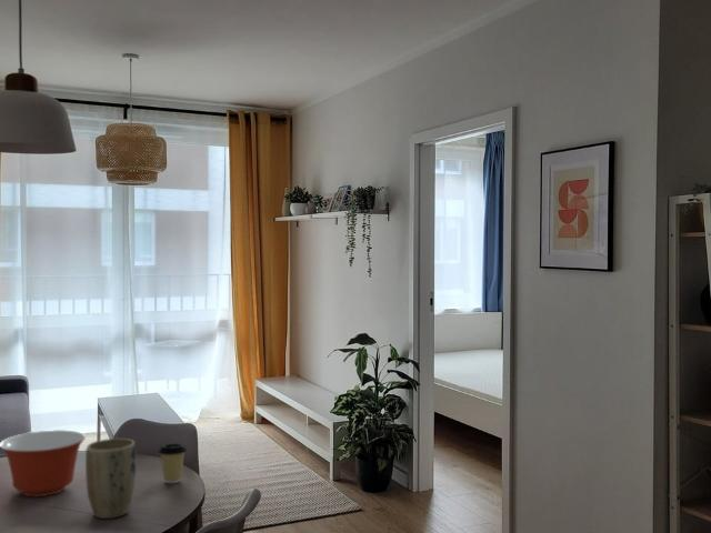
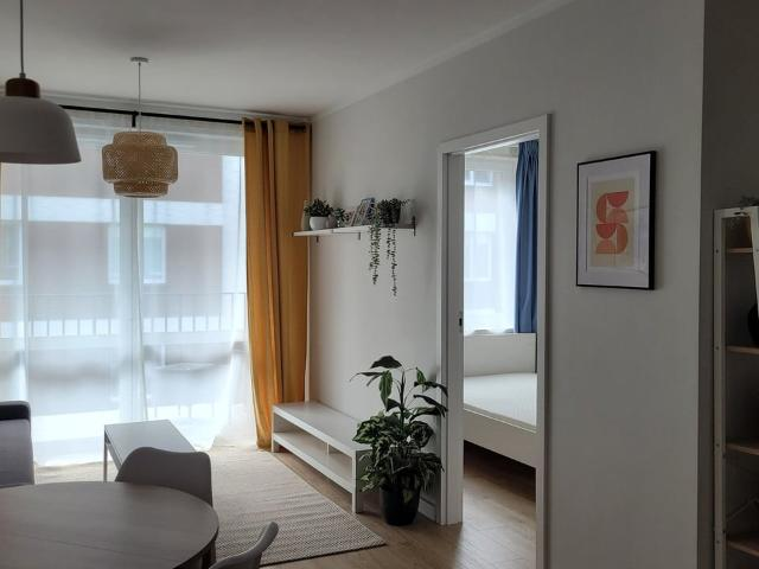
- plant pot [84,438,137,520]
- mixing bowl [0,429,87,497]
- coffee cup [158,442,188,484]
